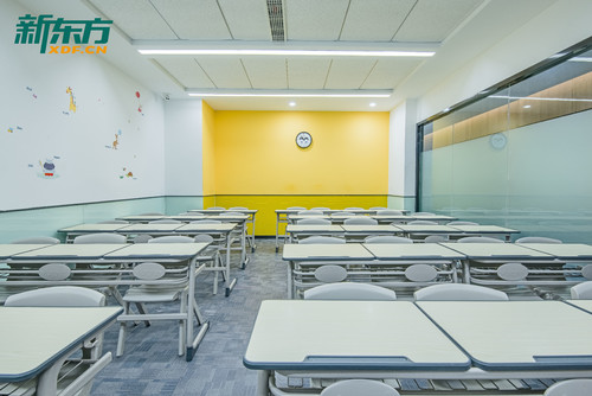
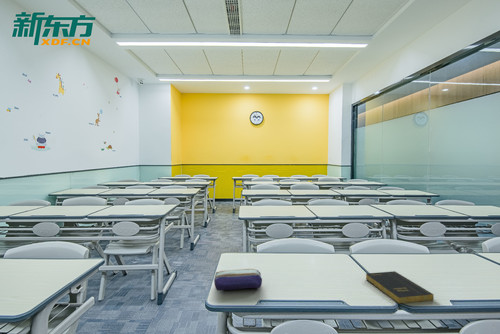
+ book [365,270,434,305]
+ pencil case [213,268,263,292]
